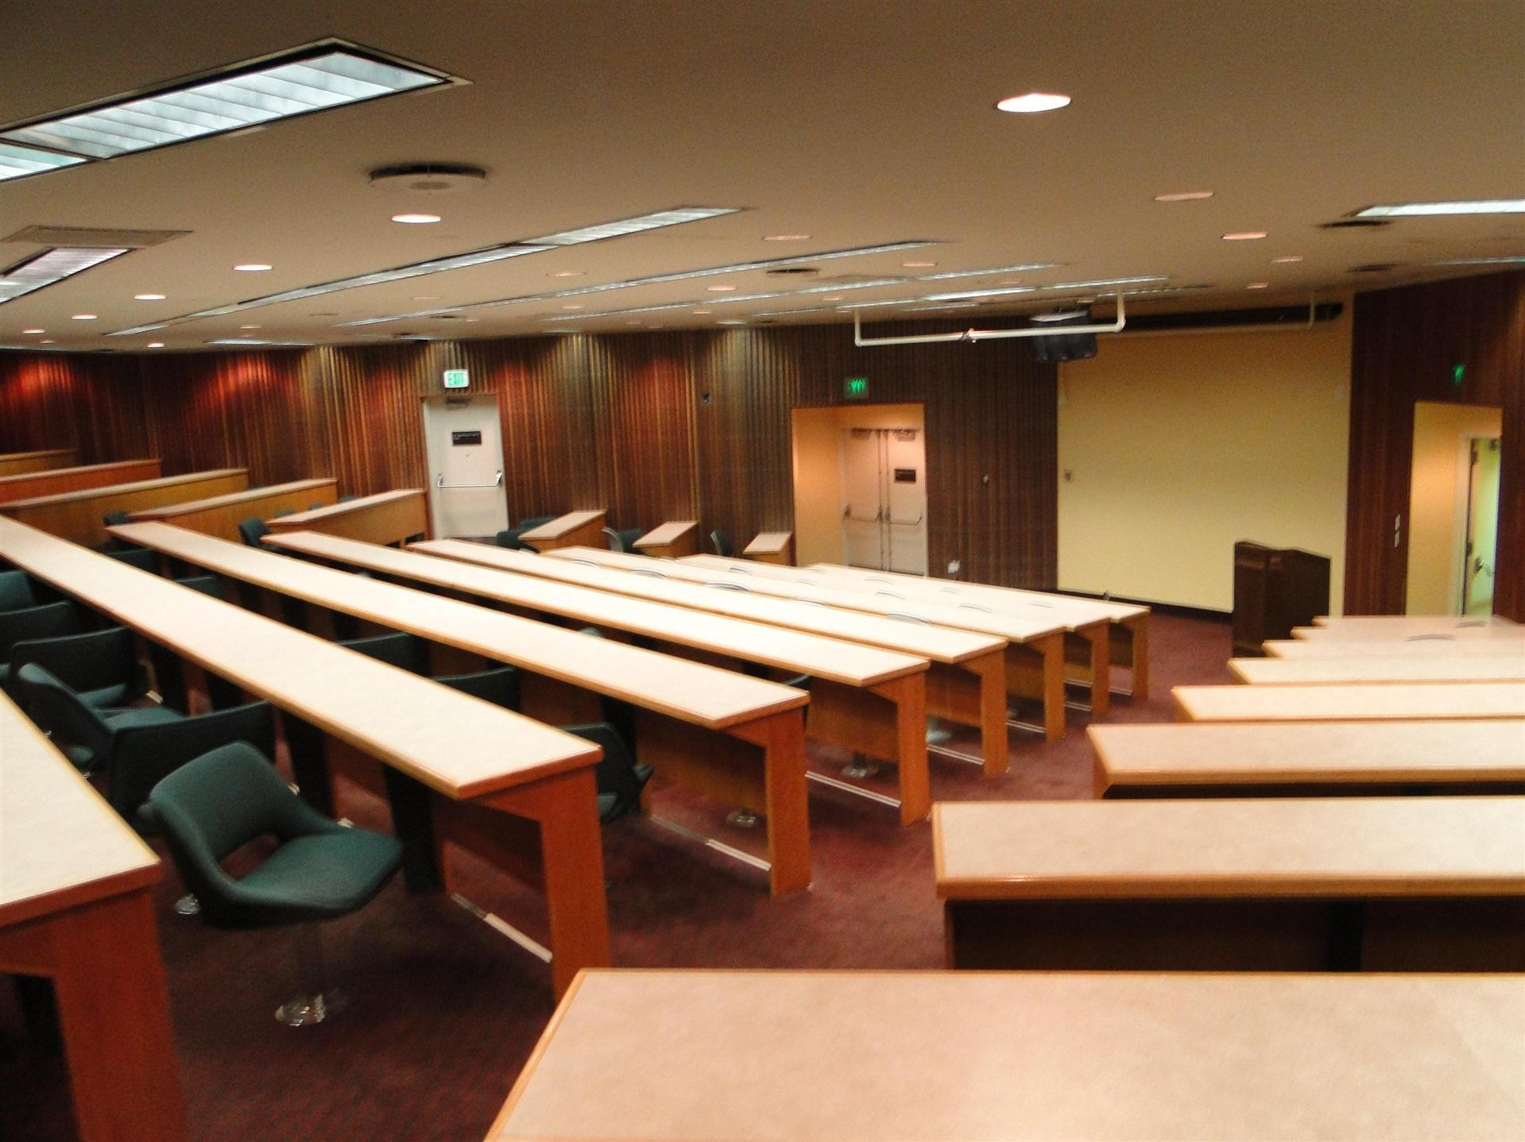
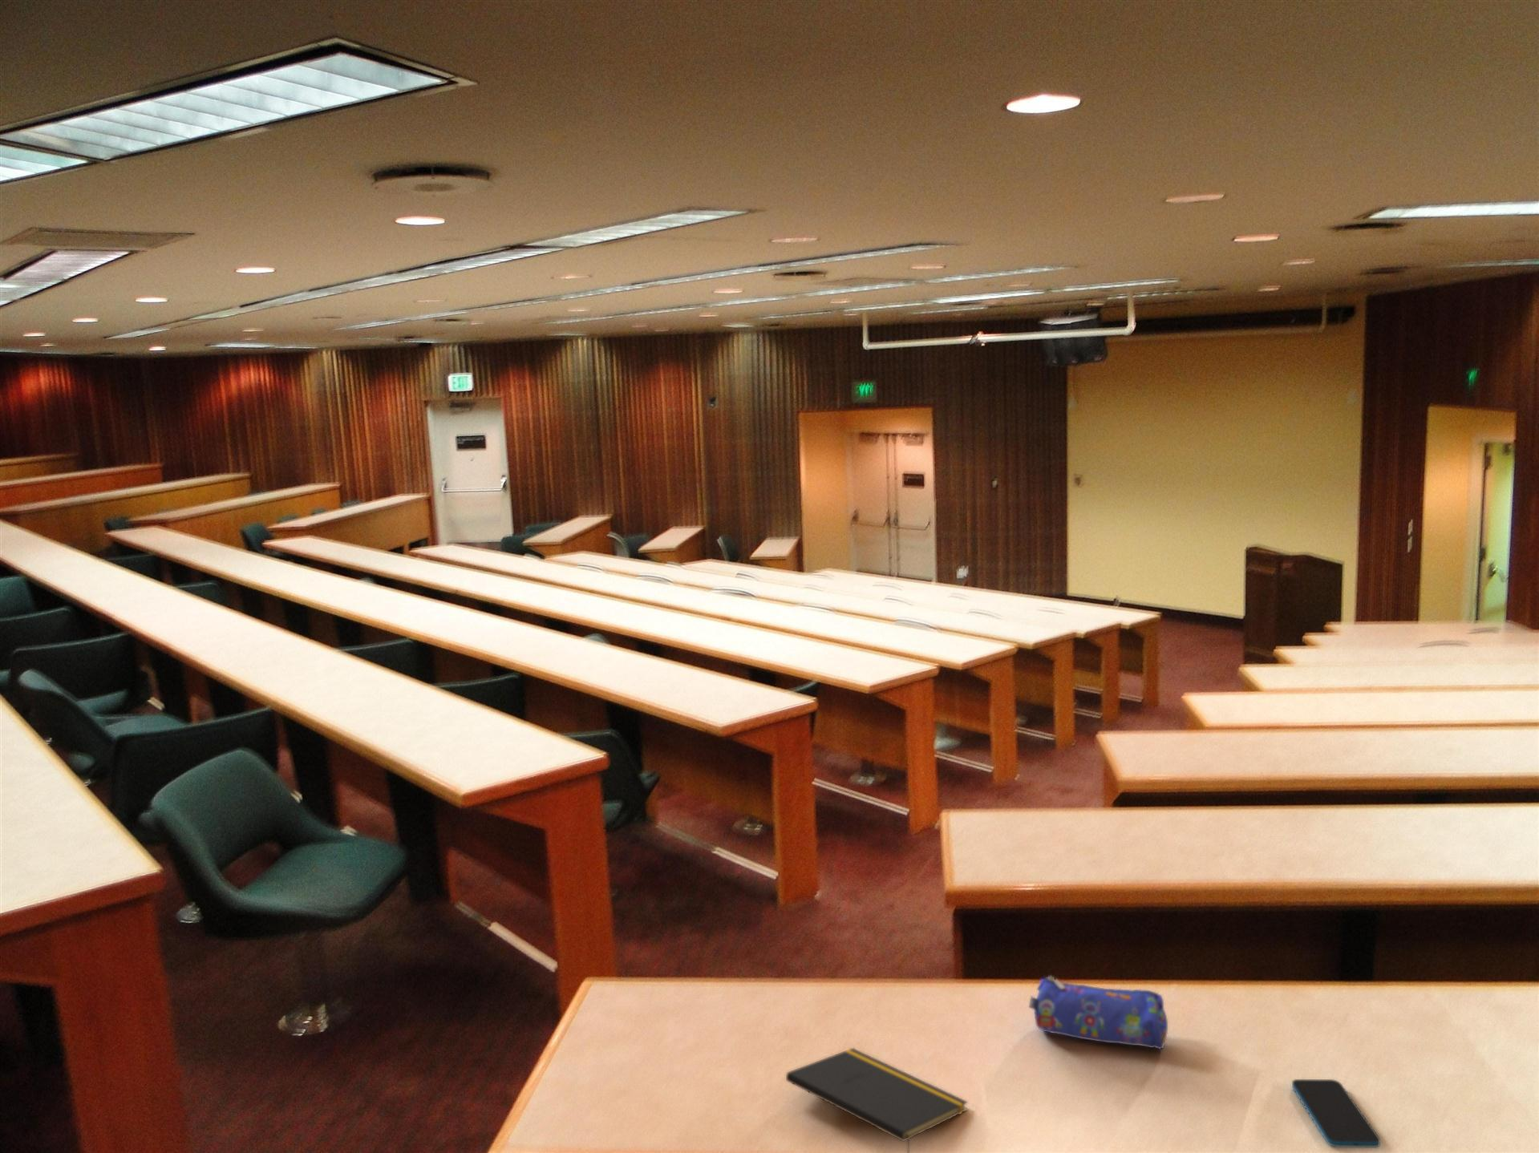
+ pencil case [1028,975,1168,1050]
+ smartphone [1291,1078,1382,1148]
+ notepad [785,1048,969,1153]
